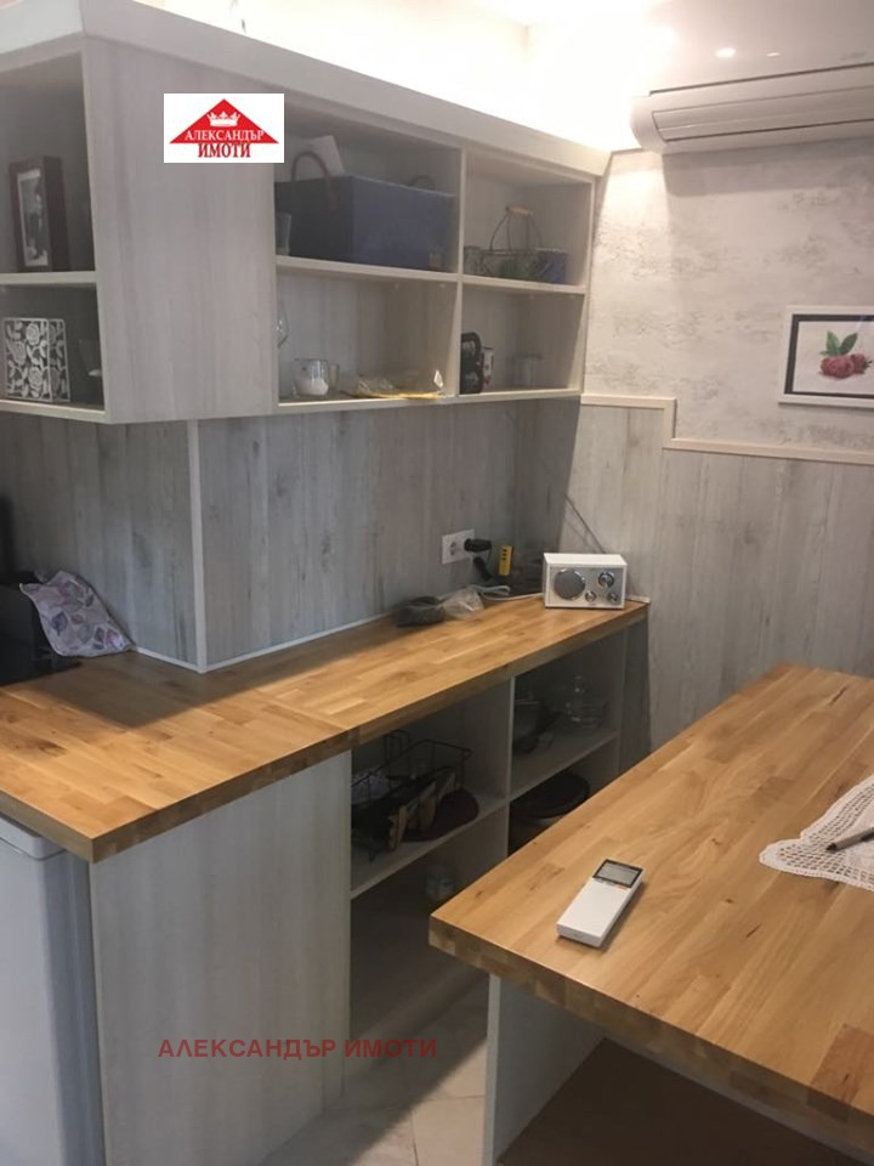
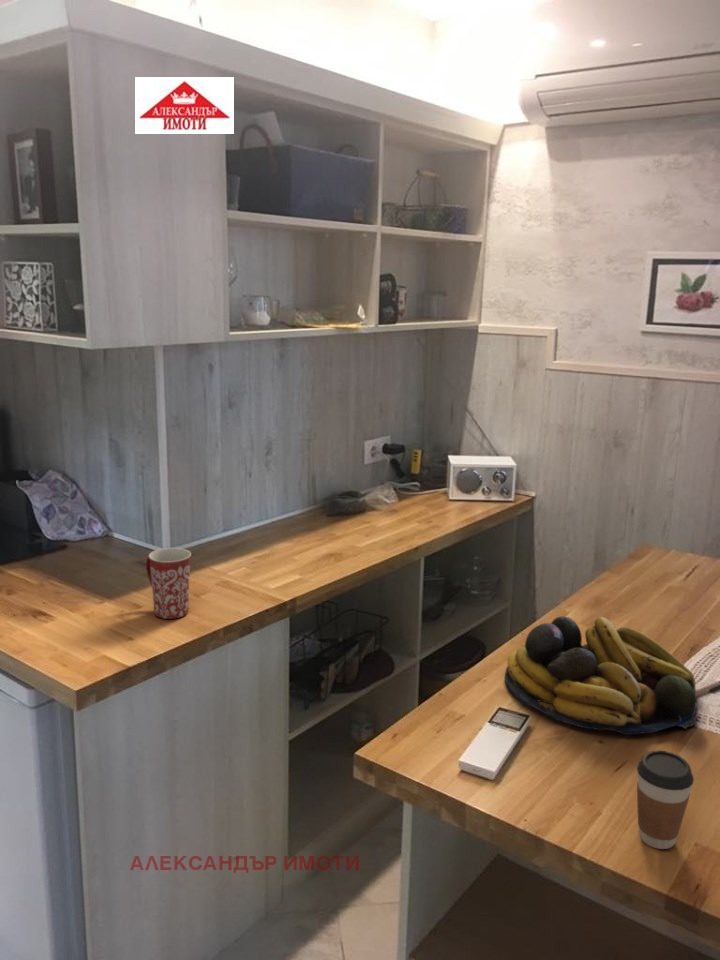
+ mug [145,547,192,620]
+ fruit bowl [504,615,699,736]
+ coffee cup [636,749,695,850]
